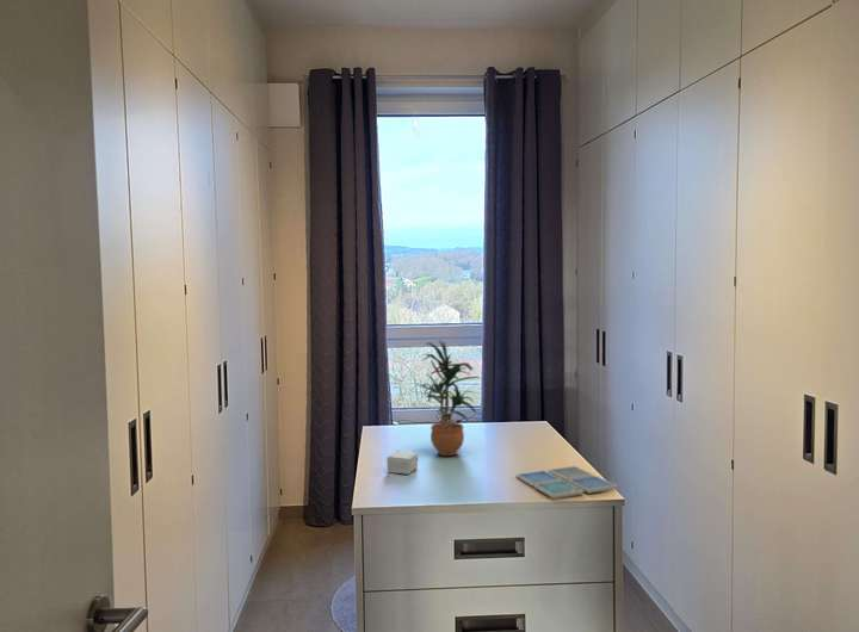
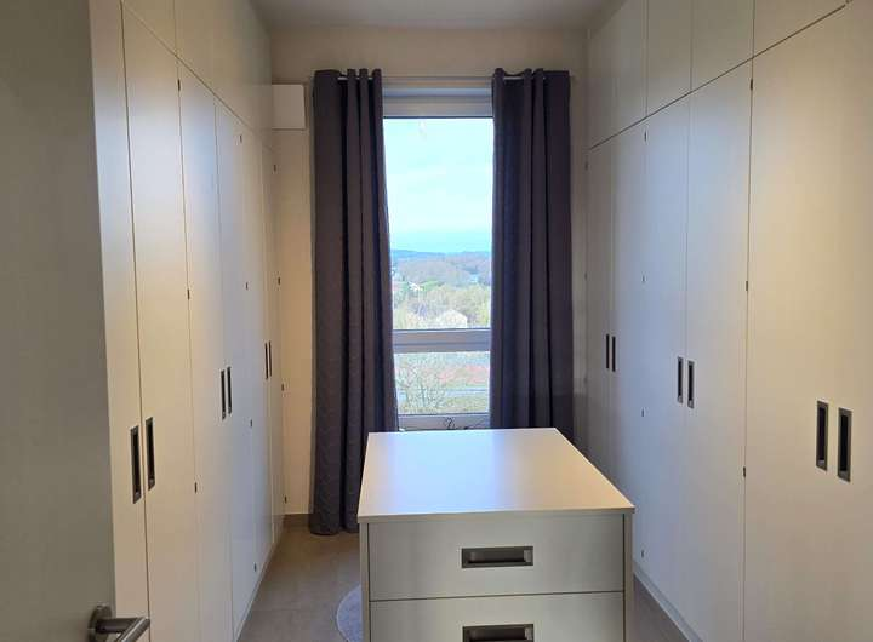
- drink coaster [515,465,618,500]
- small box [385,450,419,476]
- potted plant [416,340,481,457]
